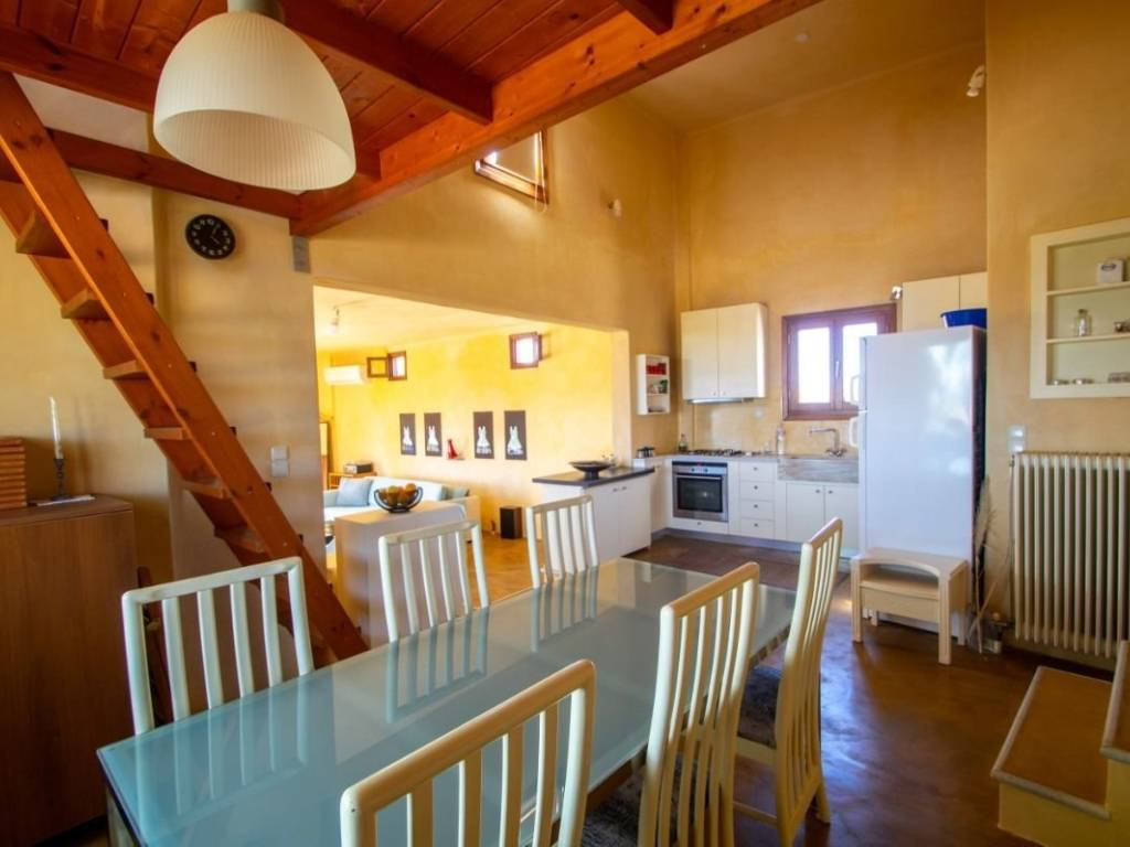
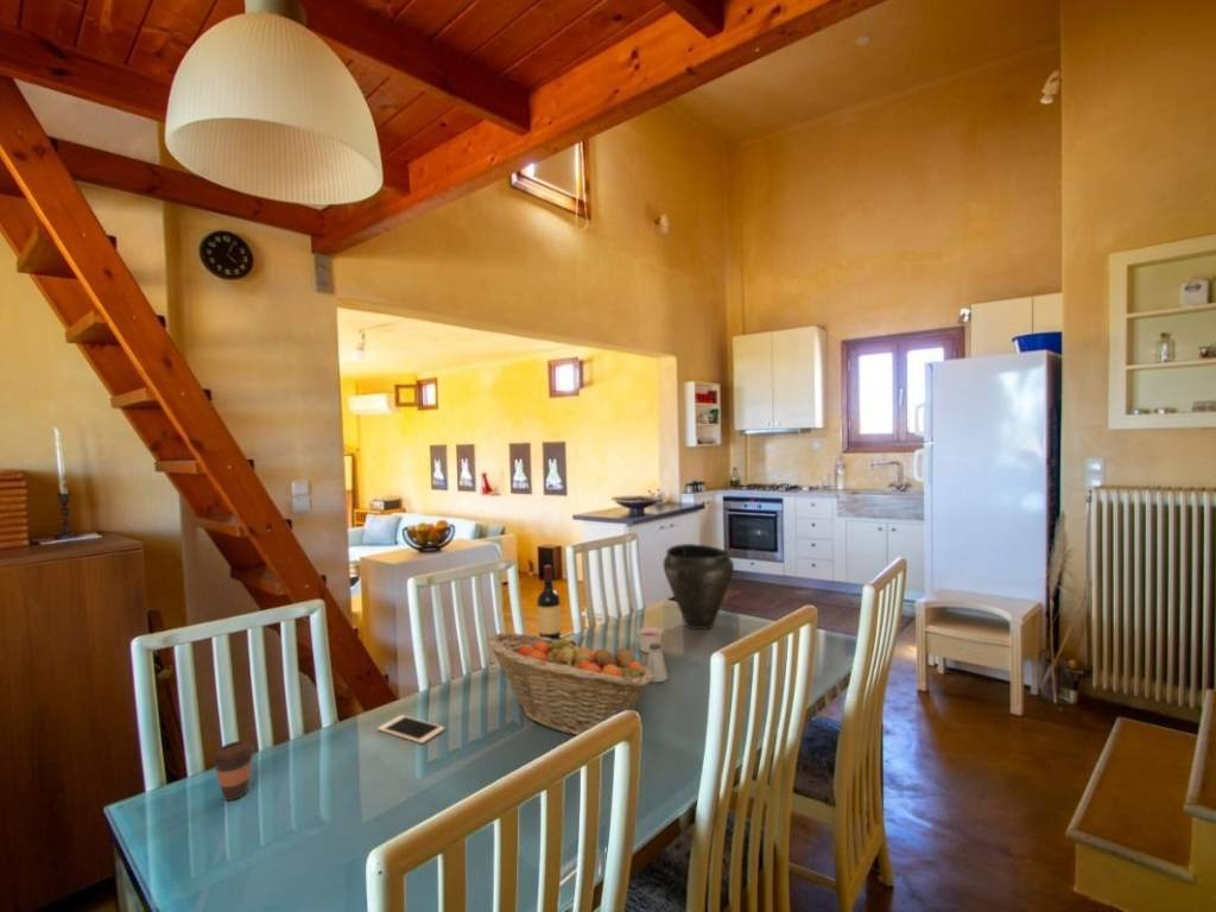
+ cell phone [376,714,445,745]
+ coffee cup [210,740,256,802]
+ fruit basket [484,632,654,736]
+ saltshaker [645,644,669,683]
+ candle [635,627,664,654]
+ wine bottle [536,564,562,640]
+ vase [663,543,735,631]
